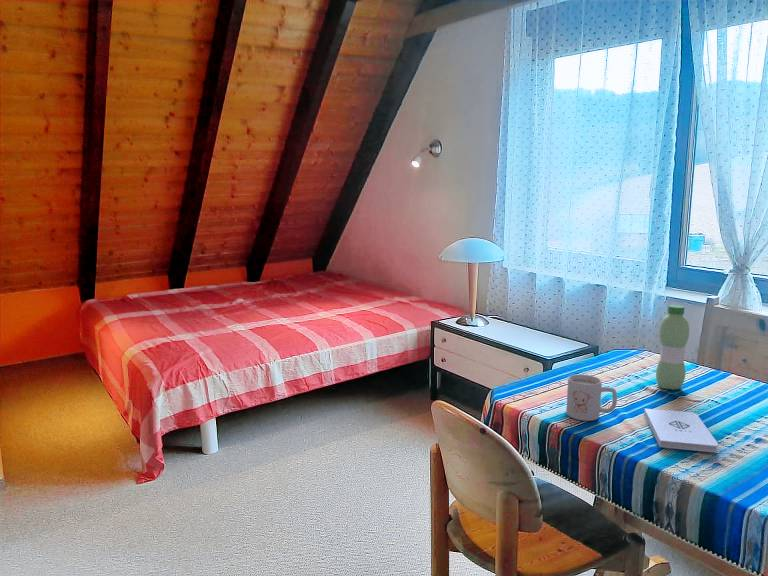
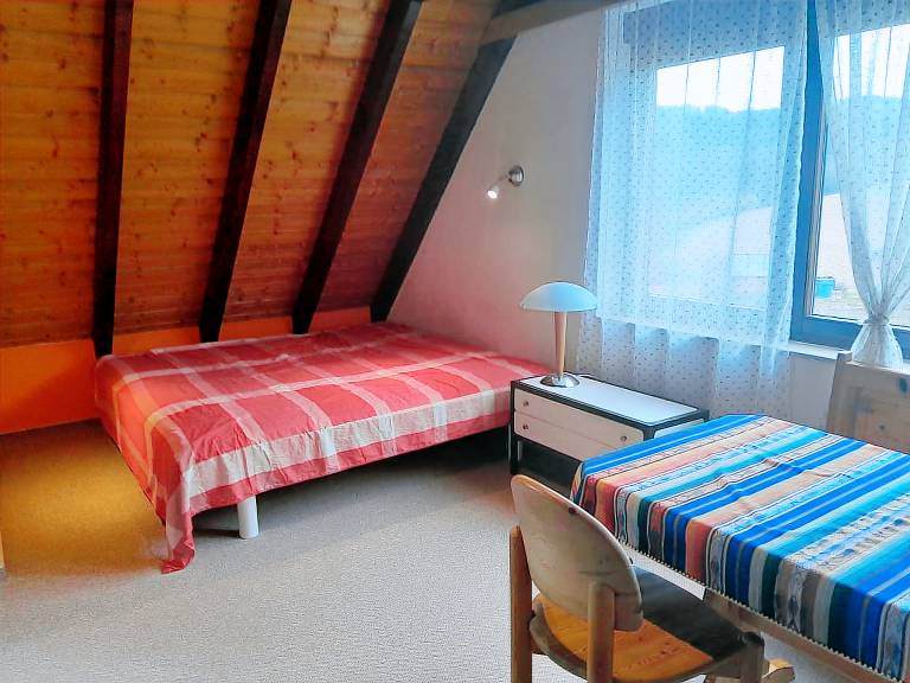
- water bottle [655,304,690,391]
- mug [565,373,618,422]
- notepad [643,408,719,453]
